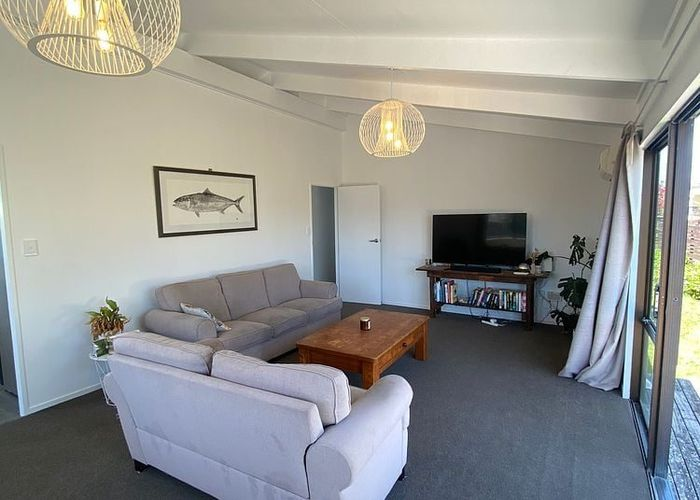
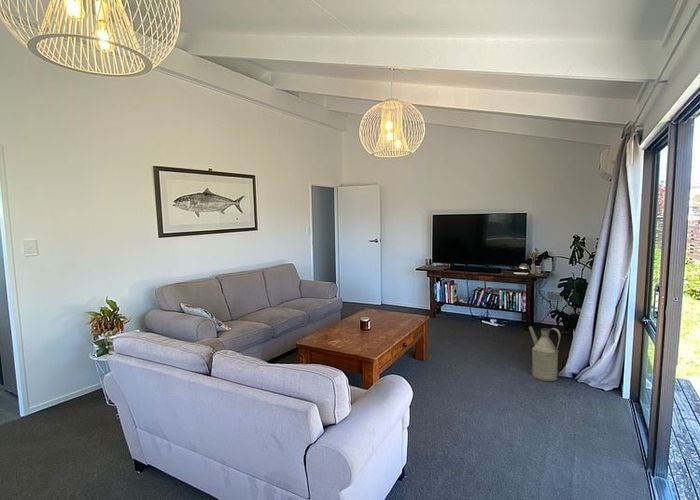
+ watering can [528,325,562,382]
